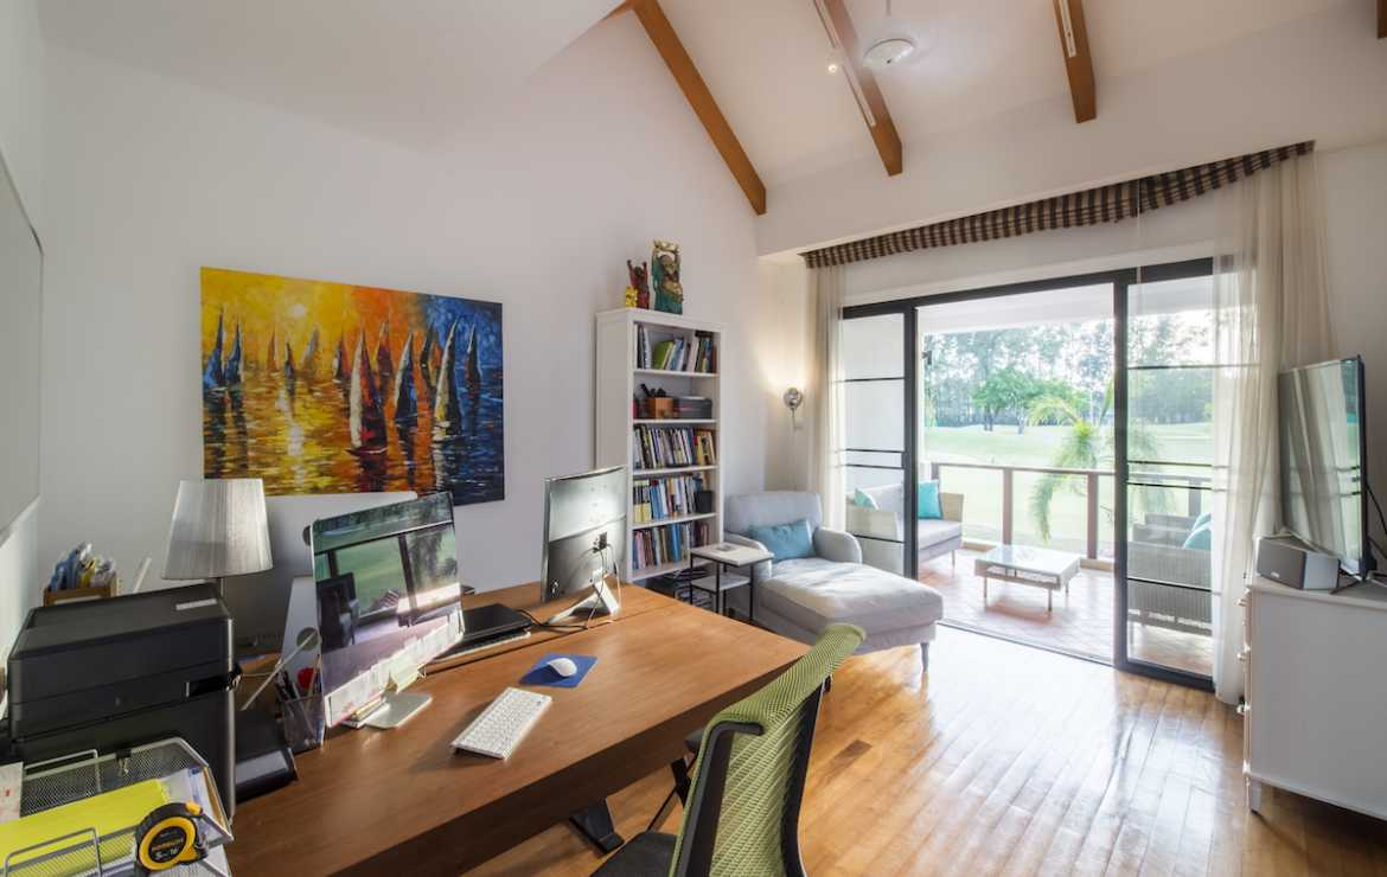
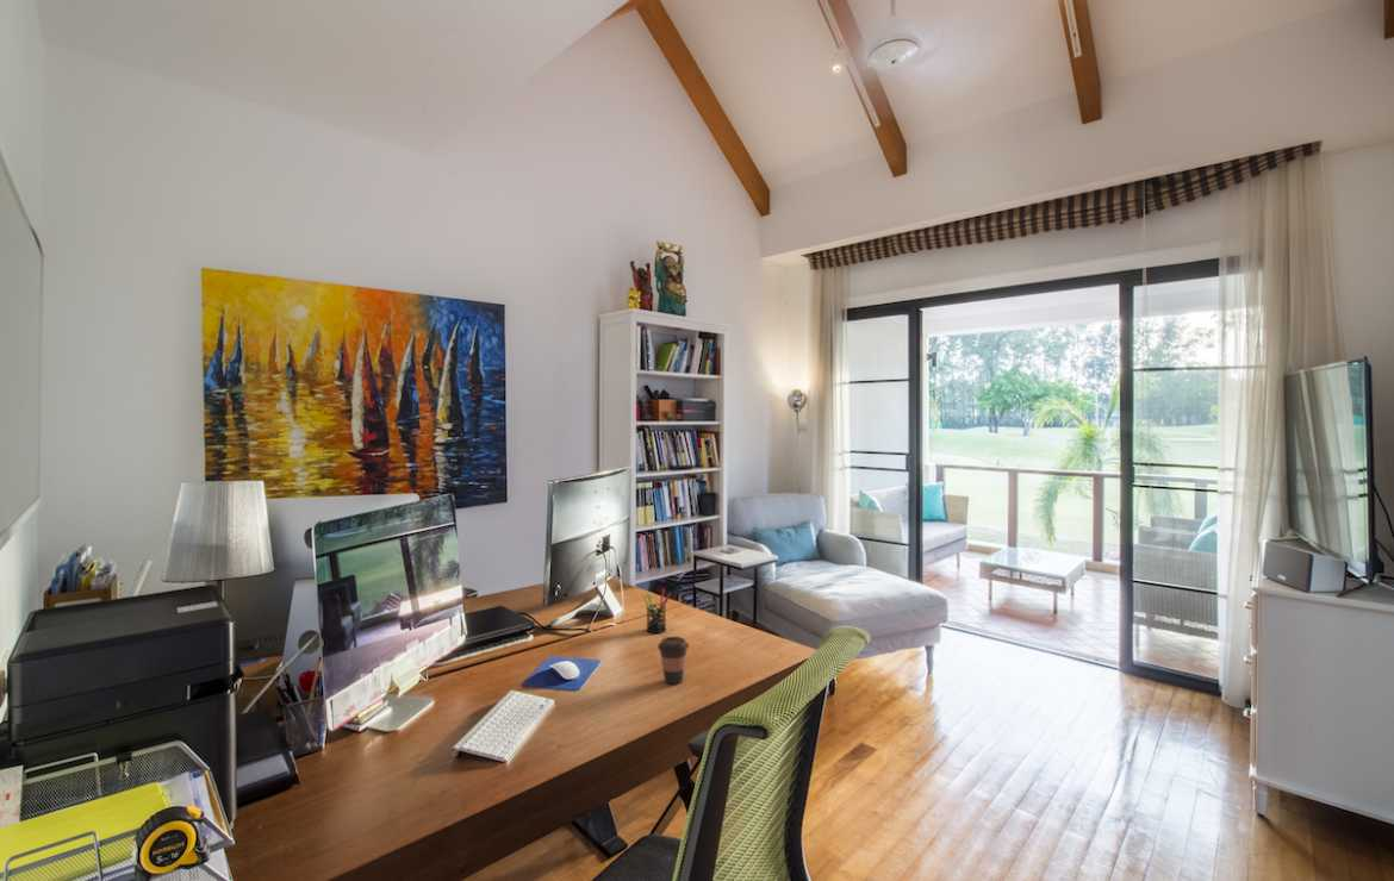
+ coffee cup [656,636,690,685]
+ pen holder [642,587,672,635]
